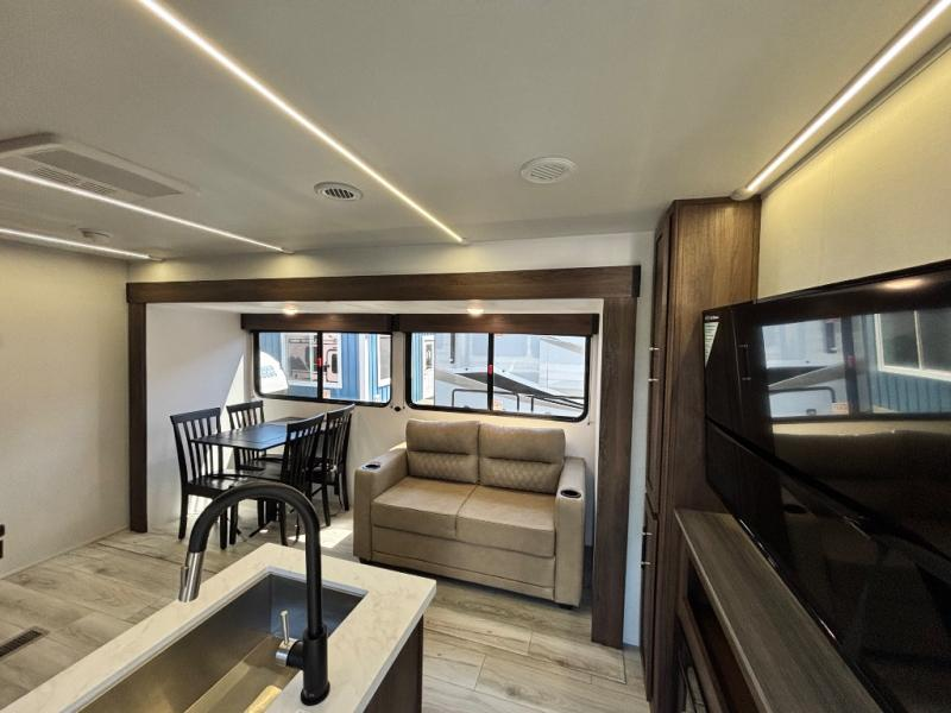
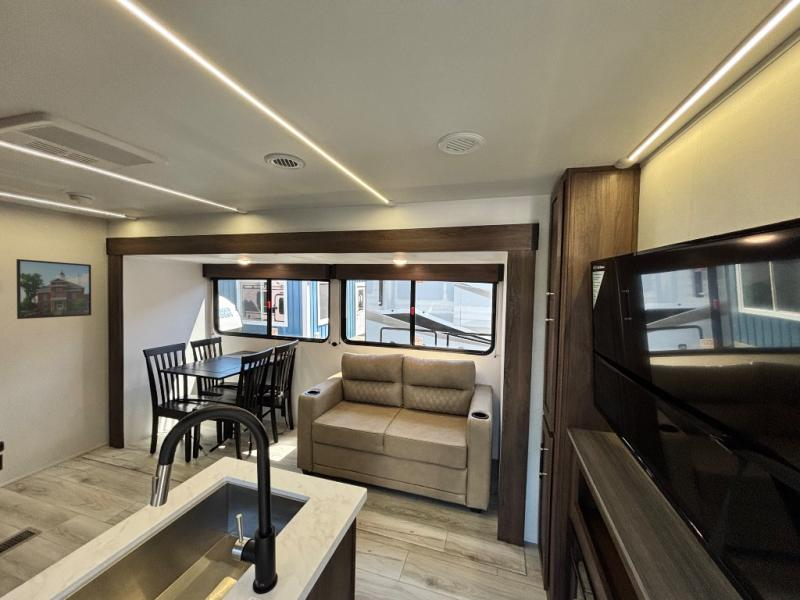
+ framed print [15,258,92,320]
